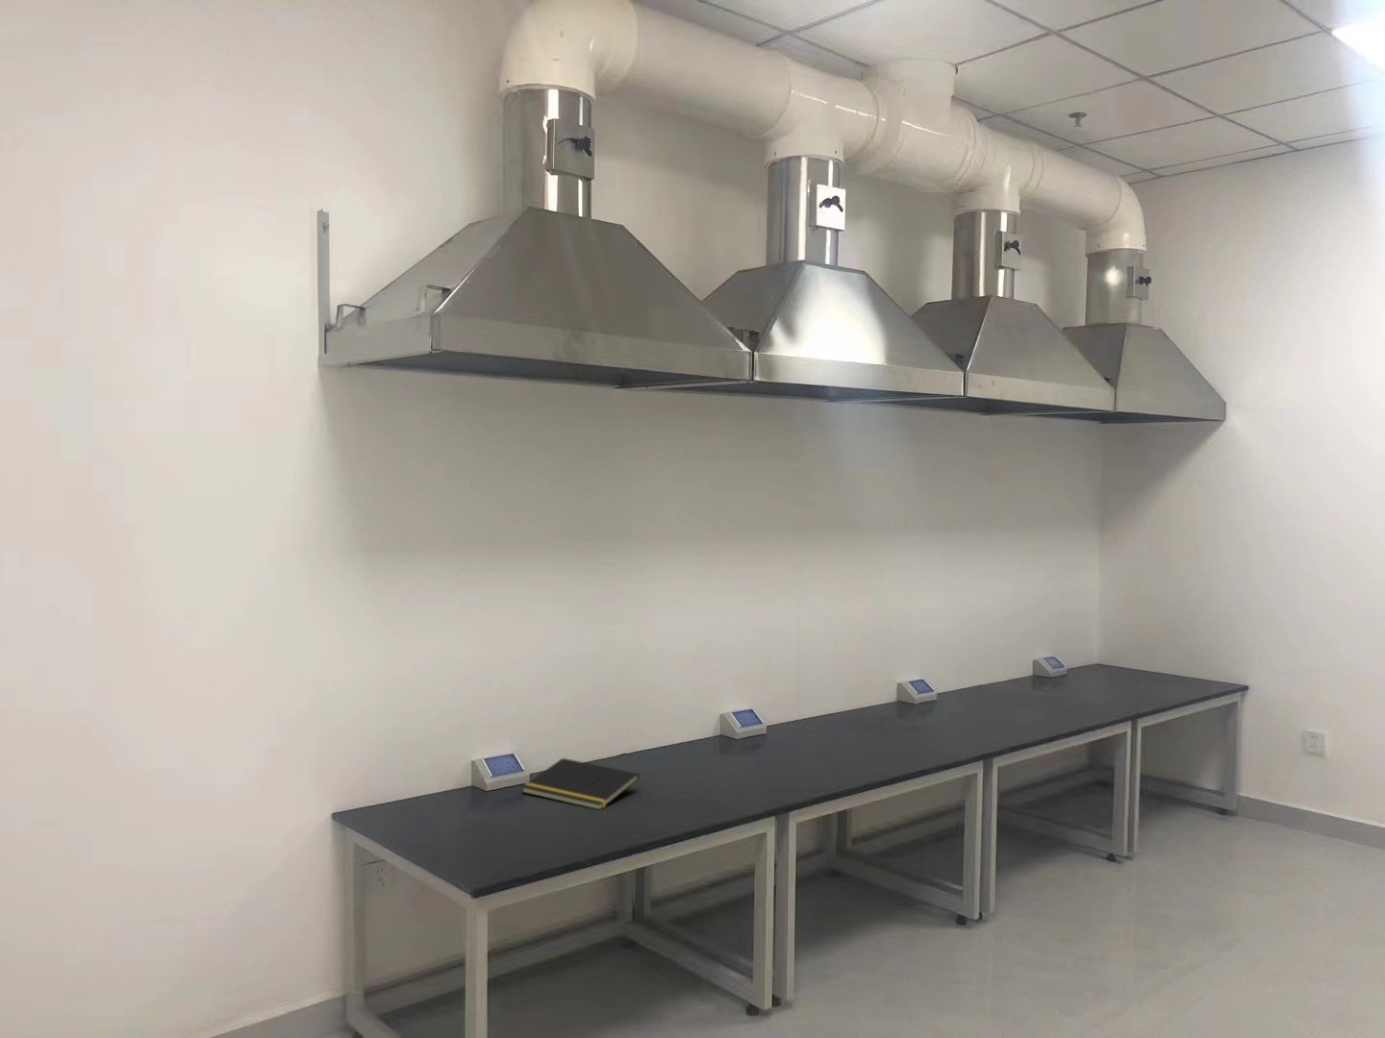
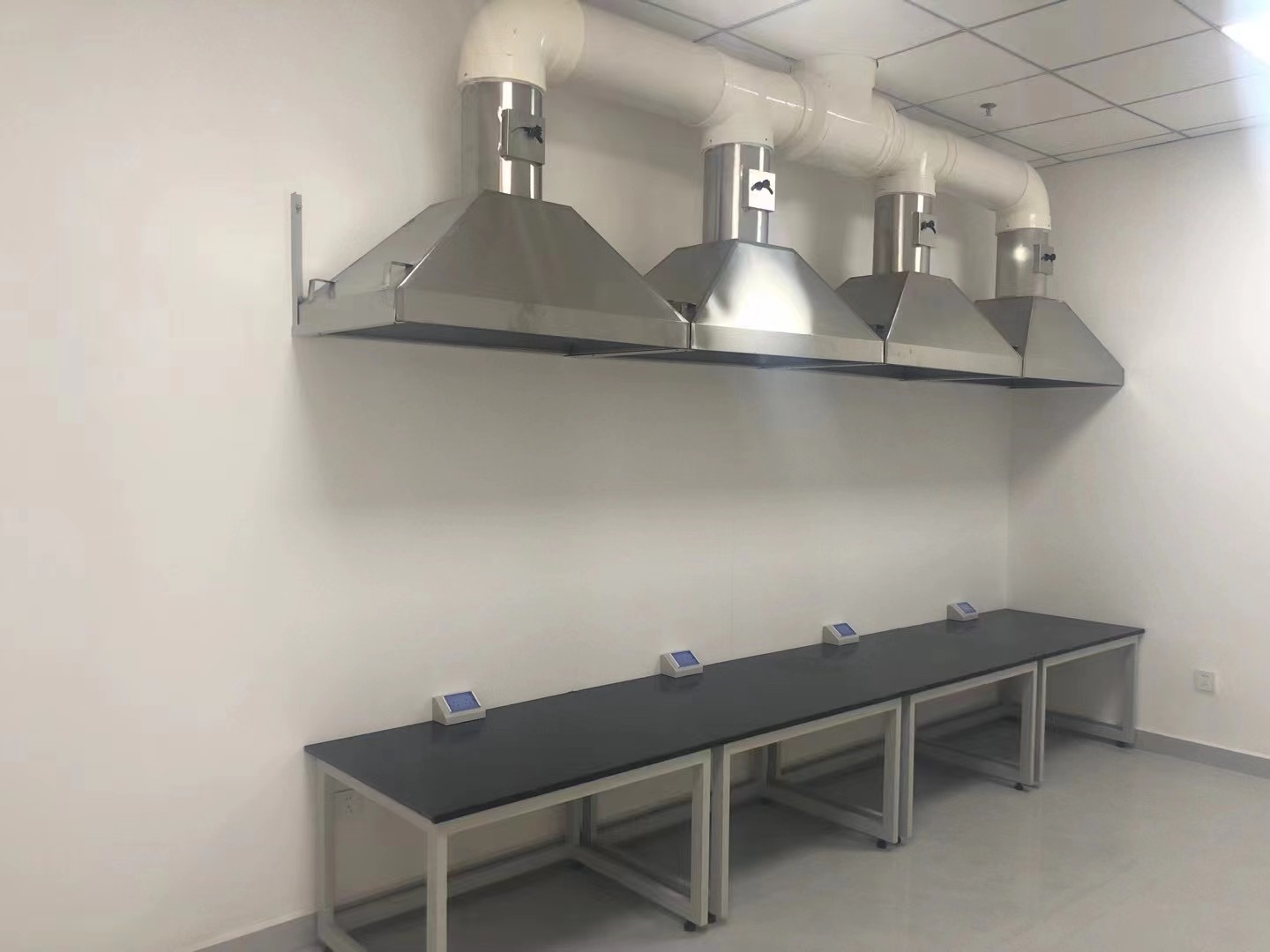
- notepad [520,758,640,811]
